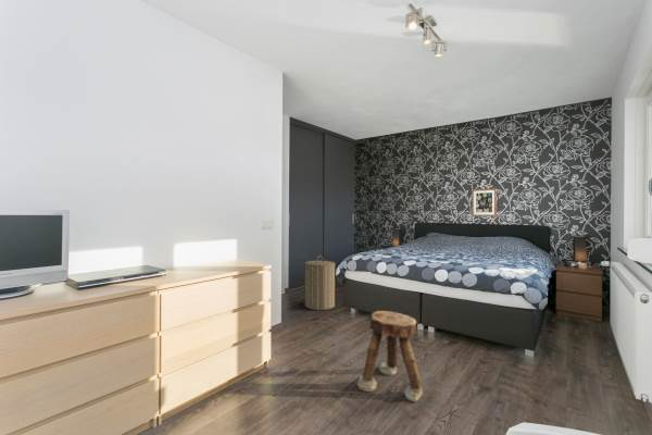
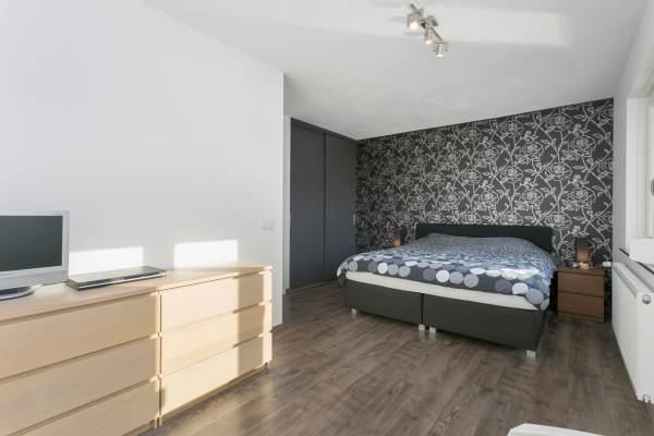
- stool [356,310,424,403]
- laundry hamper [304,254,336,311]
- wall art [471,187,498,217]
